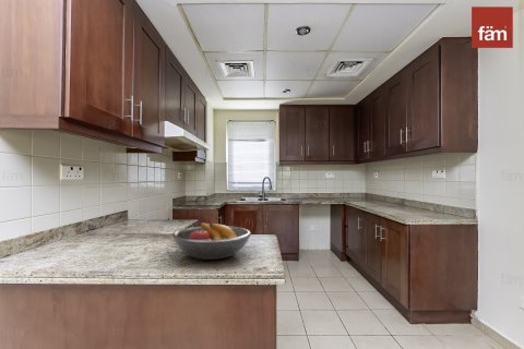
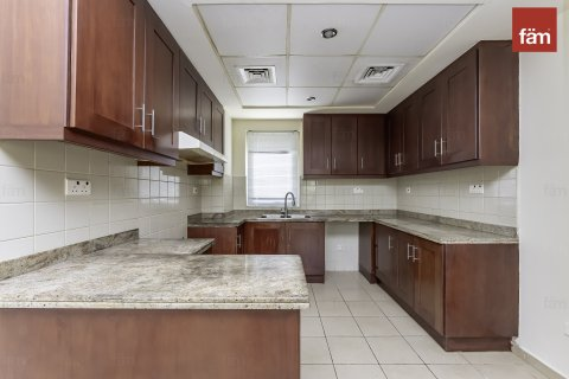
- fruit bowl [171,221,252,261]
